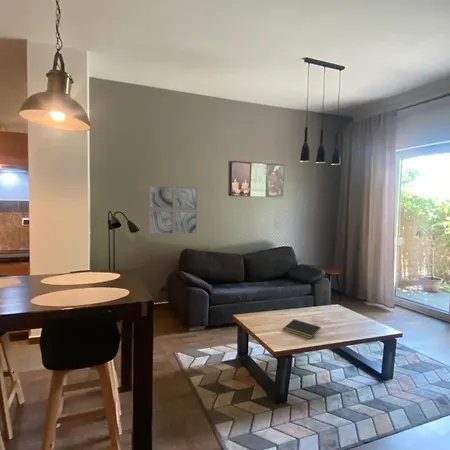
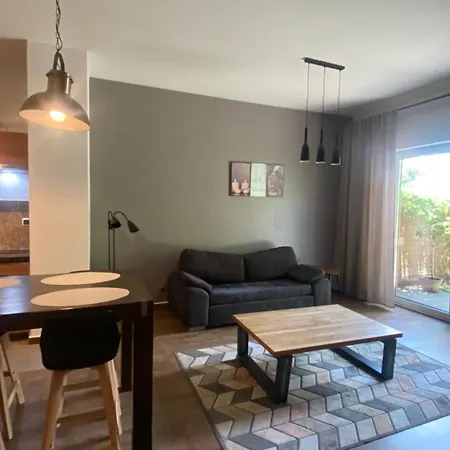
- wall art [149,185,198,235]
- notepad [282,318,322,340]
